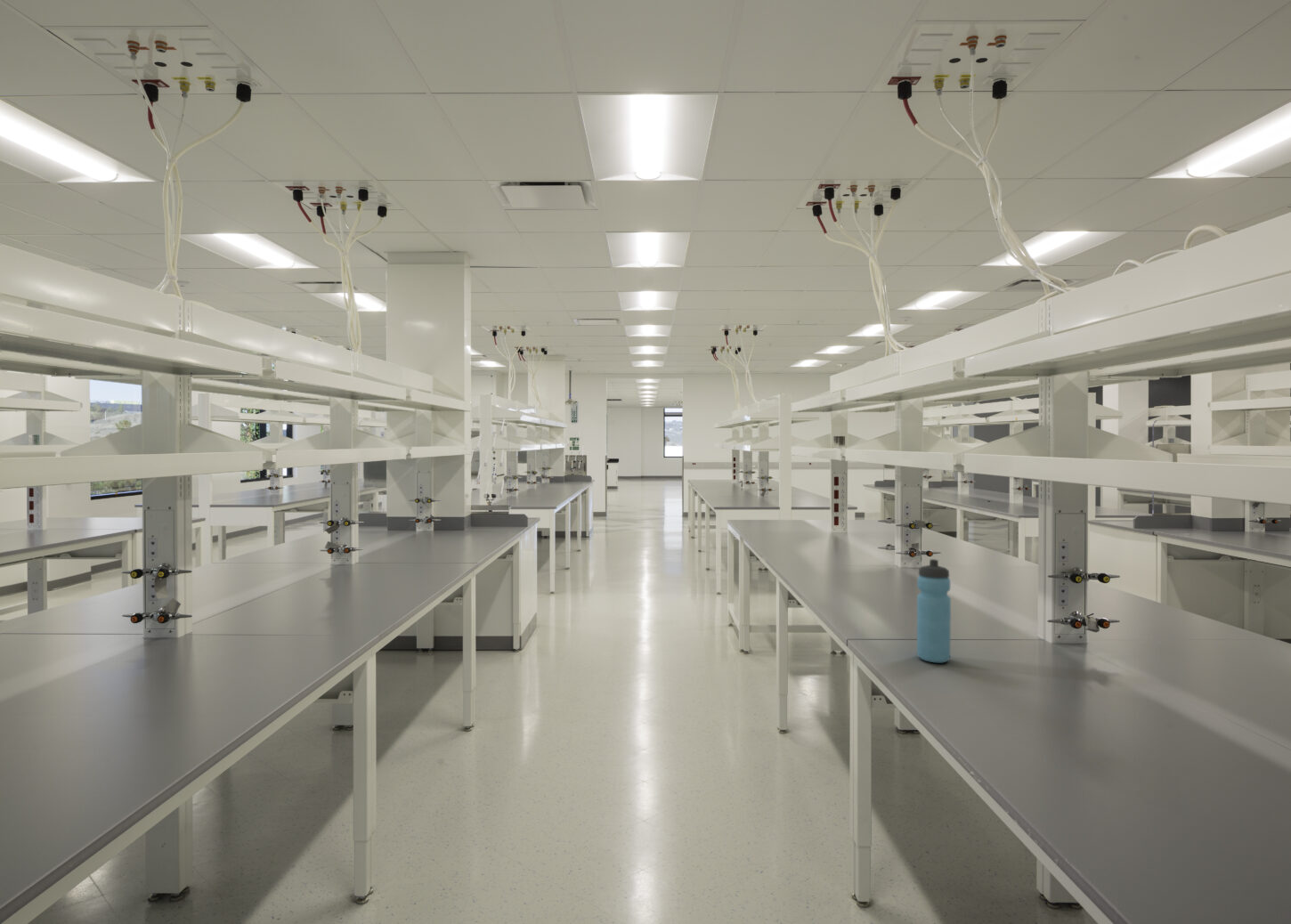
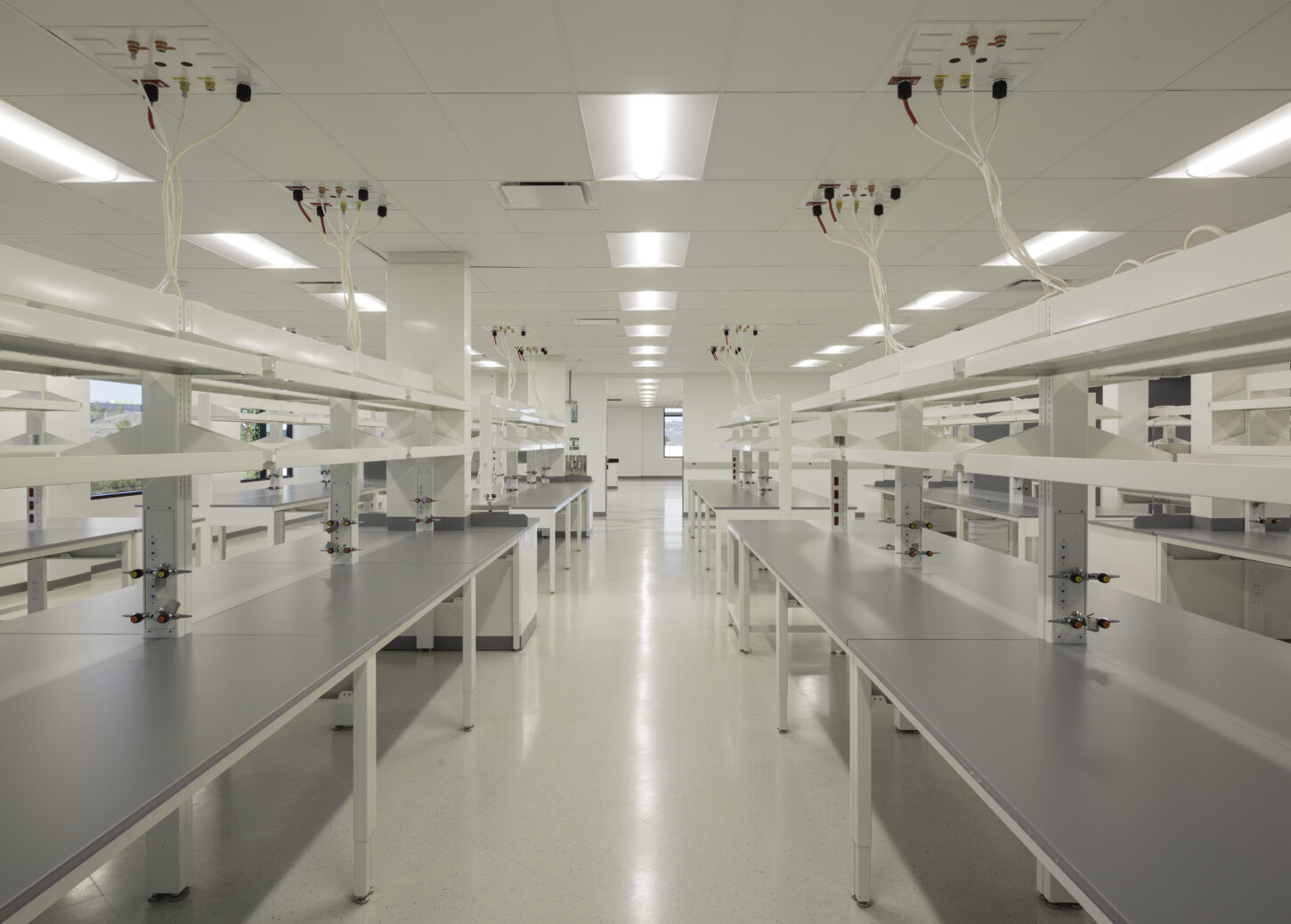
- water bottle [916,558,952,664]
